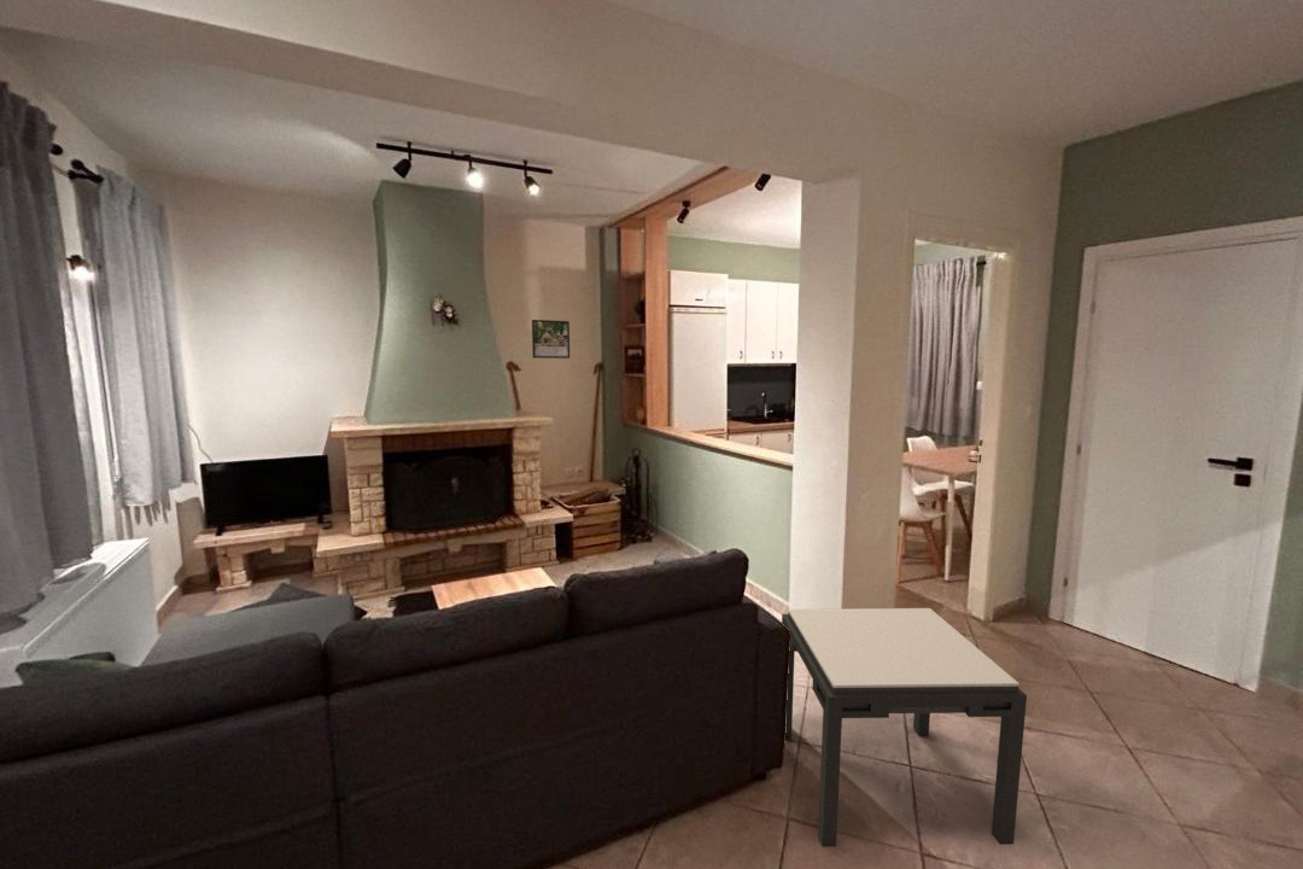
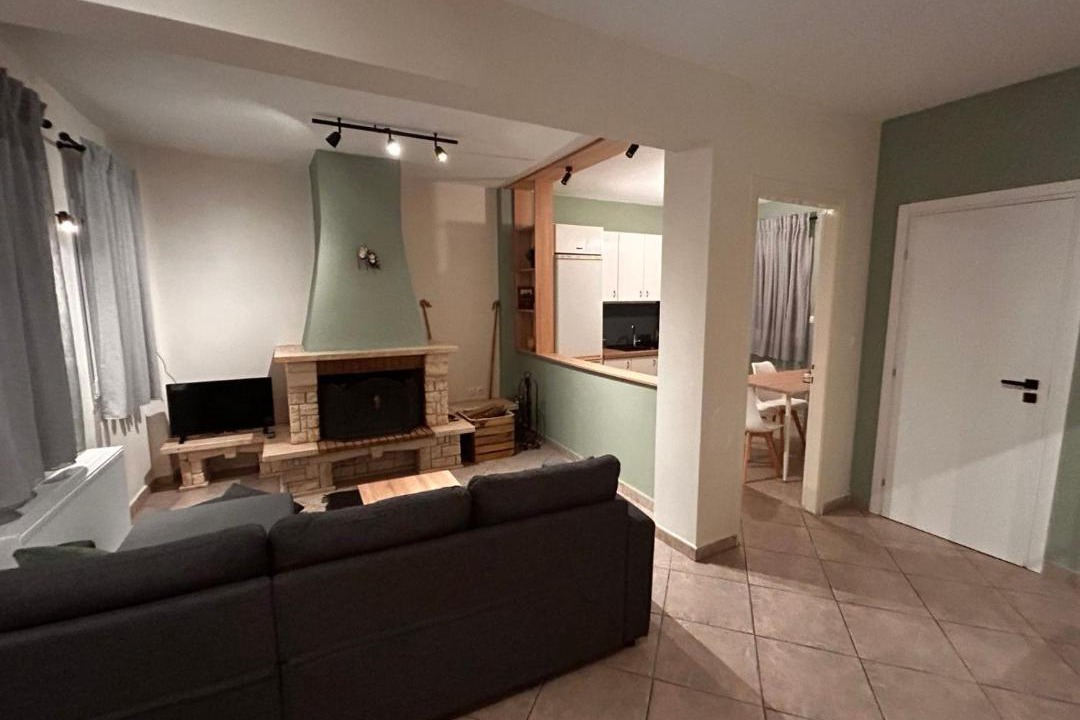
- side table [781,607,1028,848]
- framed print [531,319,571,360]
